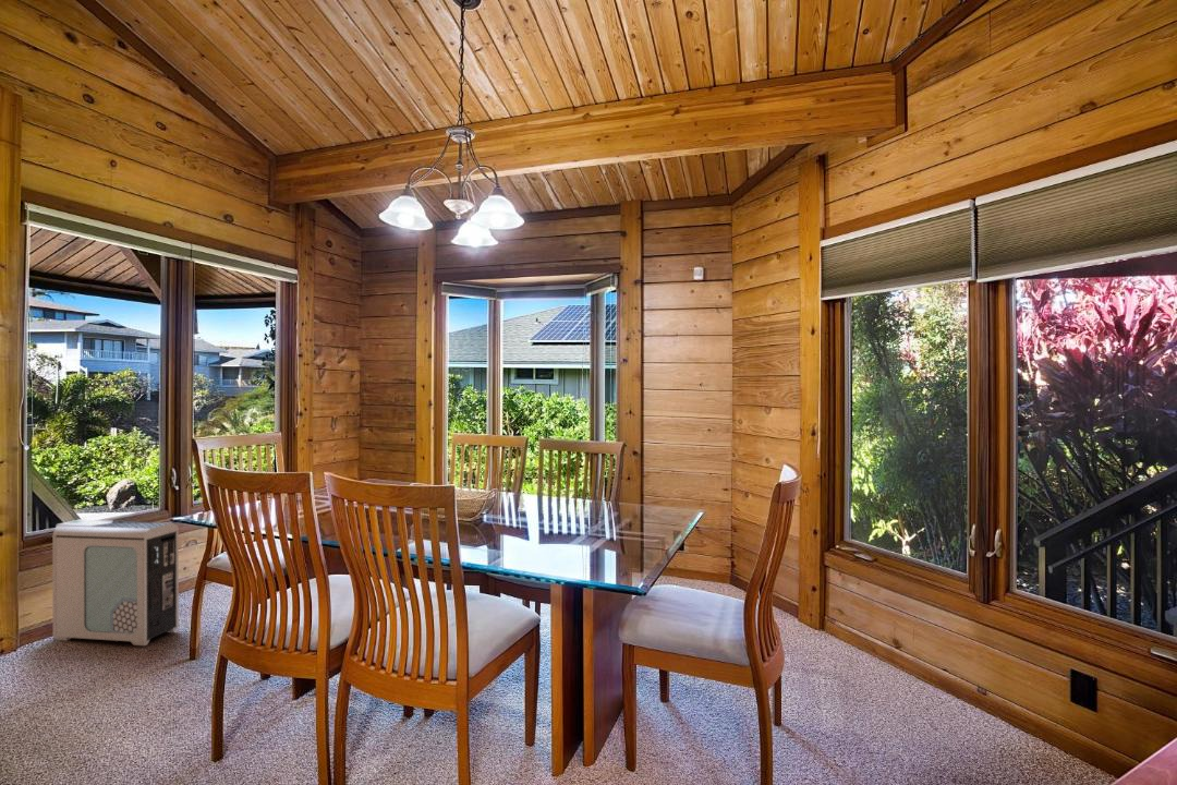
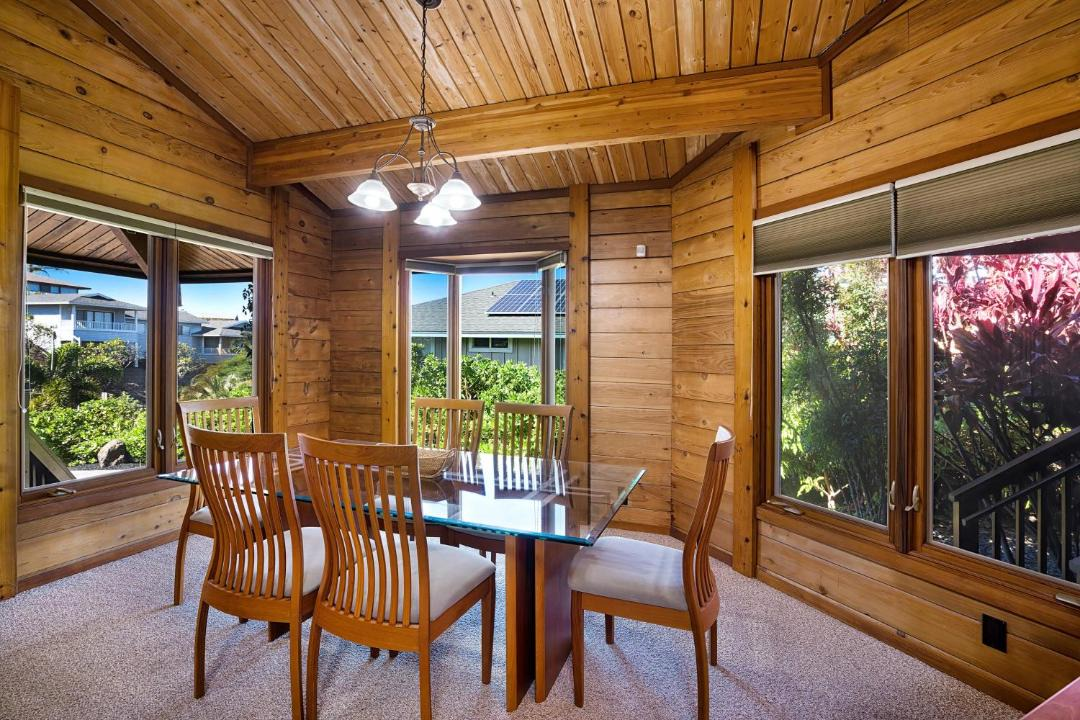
- air purifier [51,518,180,647]
